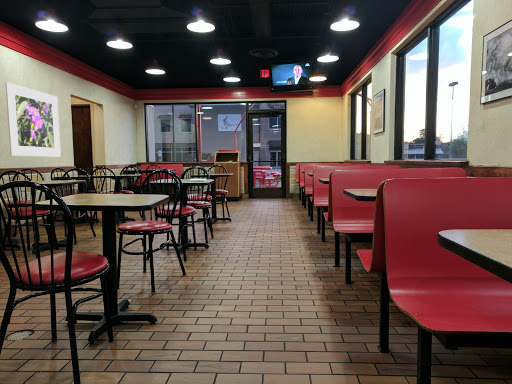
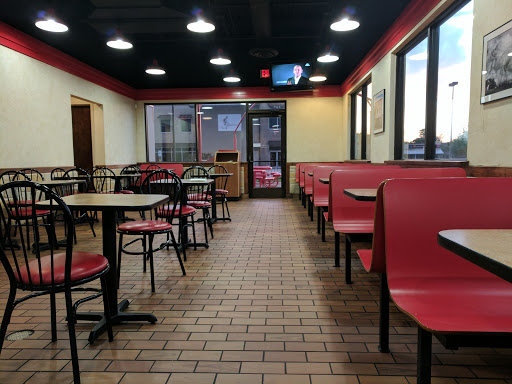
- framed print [4,81,62,157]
